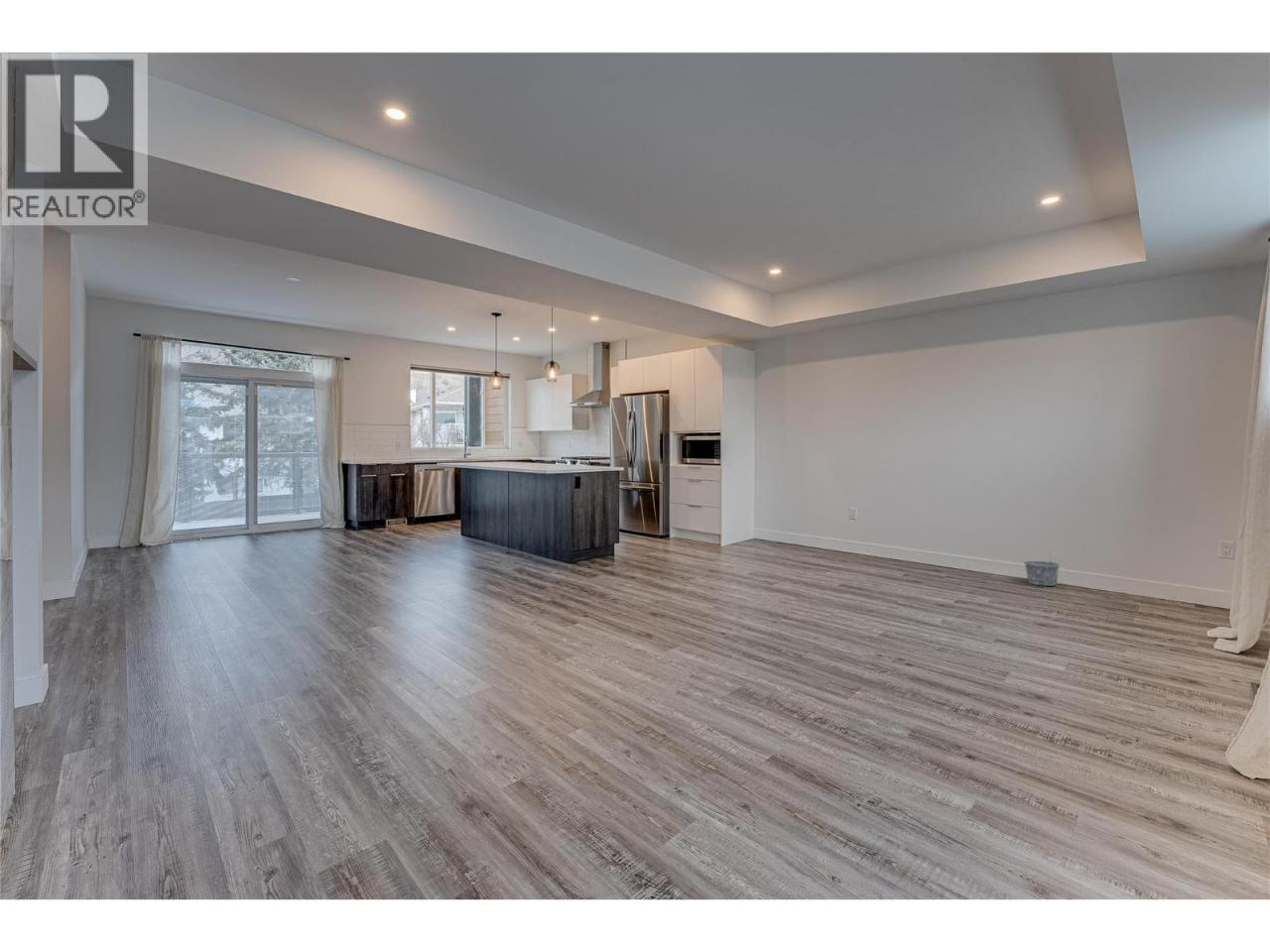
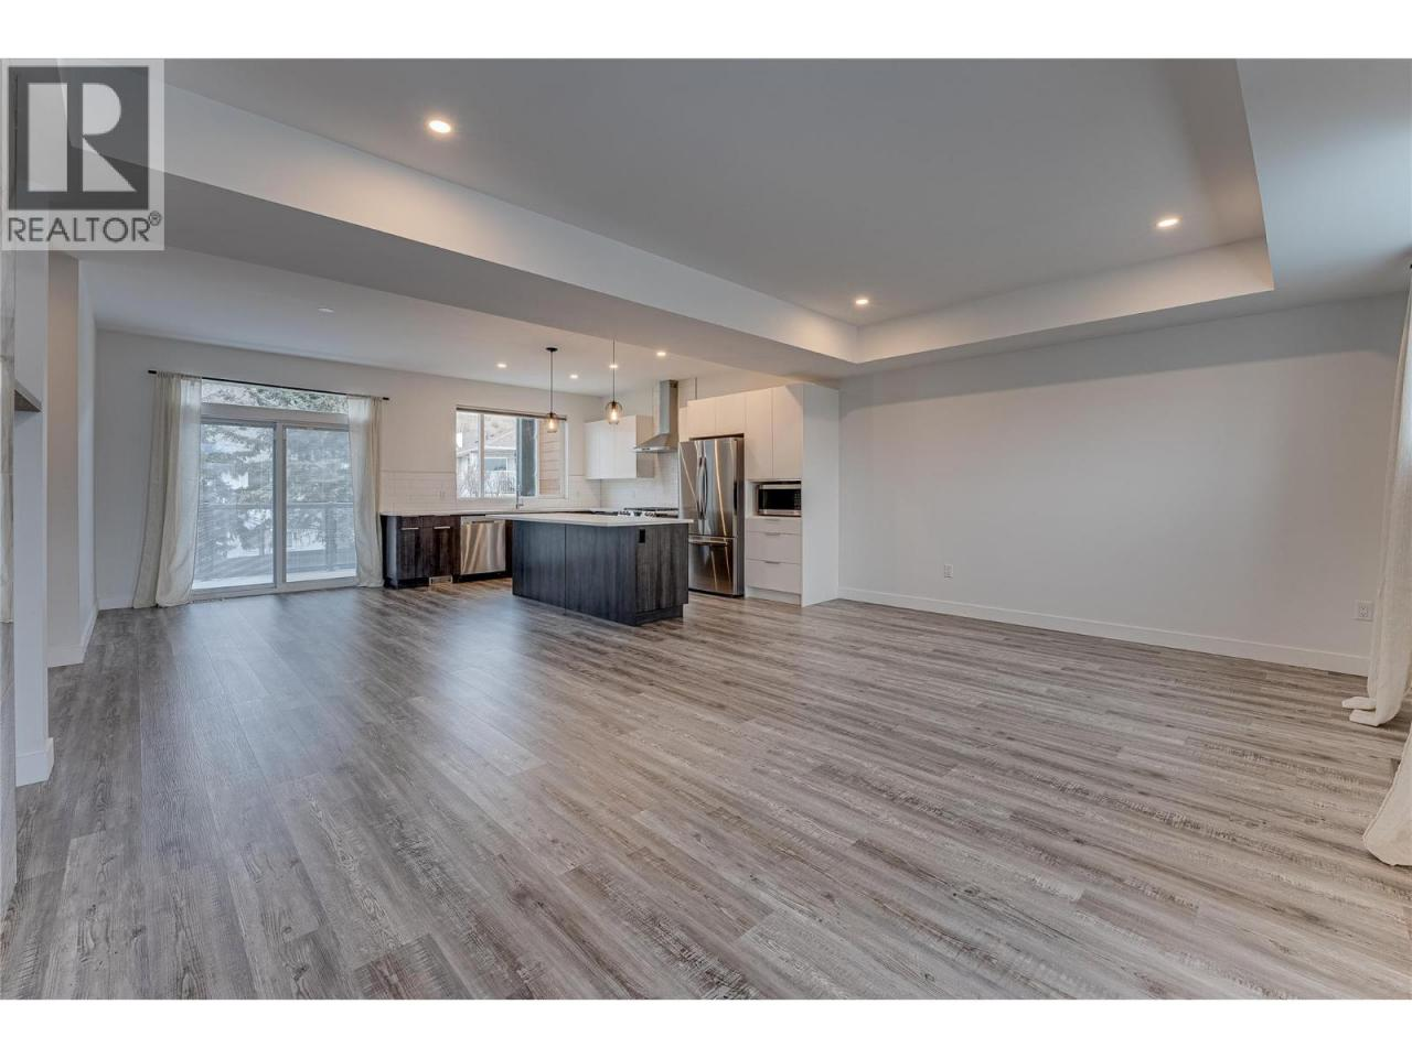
- bucket [1023,546,1062,587]
